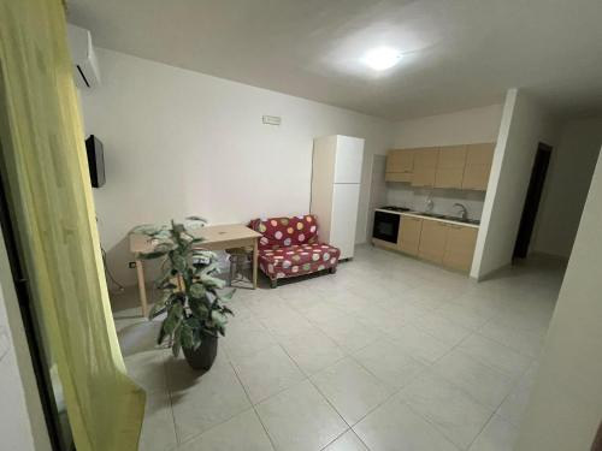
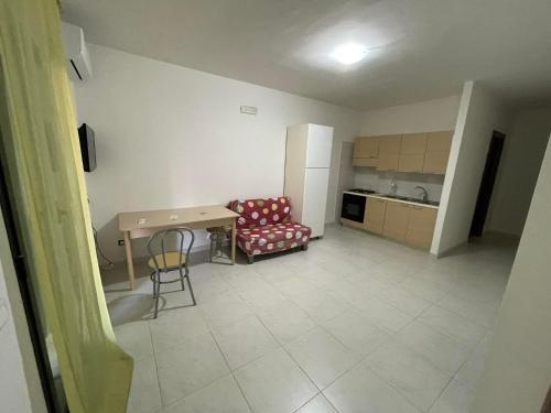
- indoor plant [126,215,237,370]
